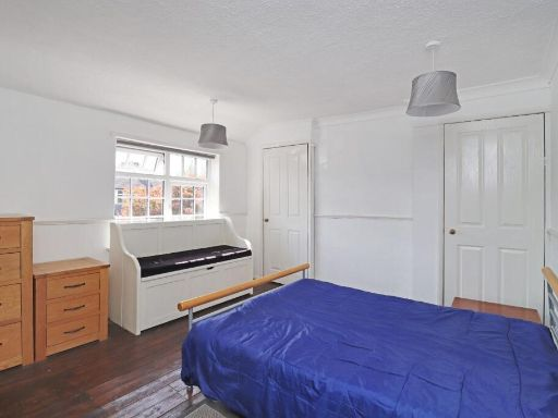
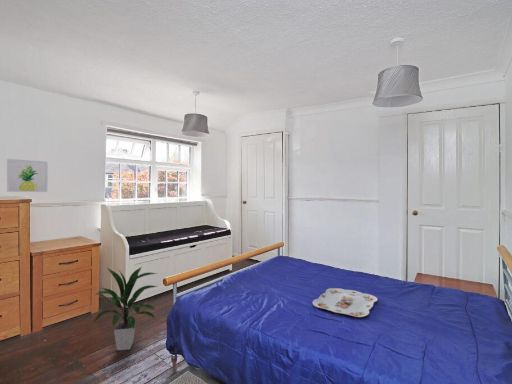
+ serving tray [312,287,378,318]
+ wall art [6,158,49,193]
+ indoor plant [90,266,158,352]
